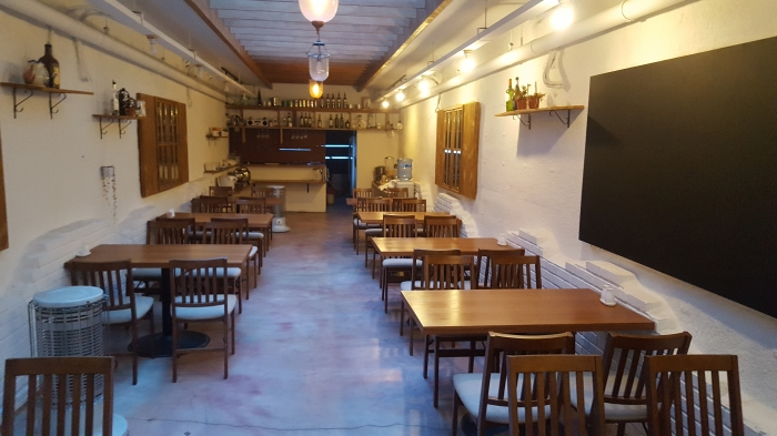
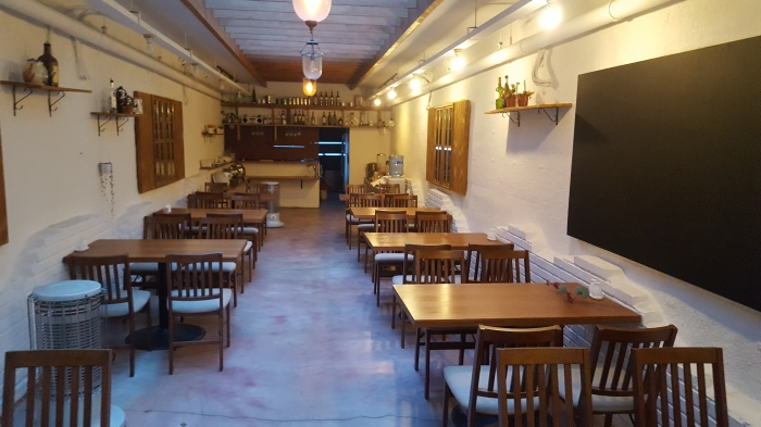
+ plant [546,278,590,303]
